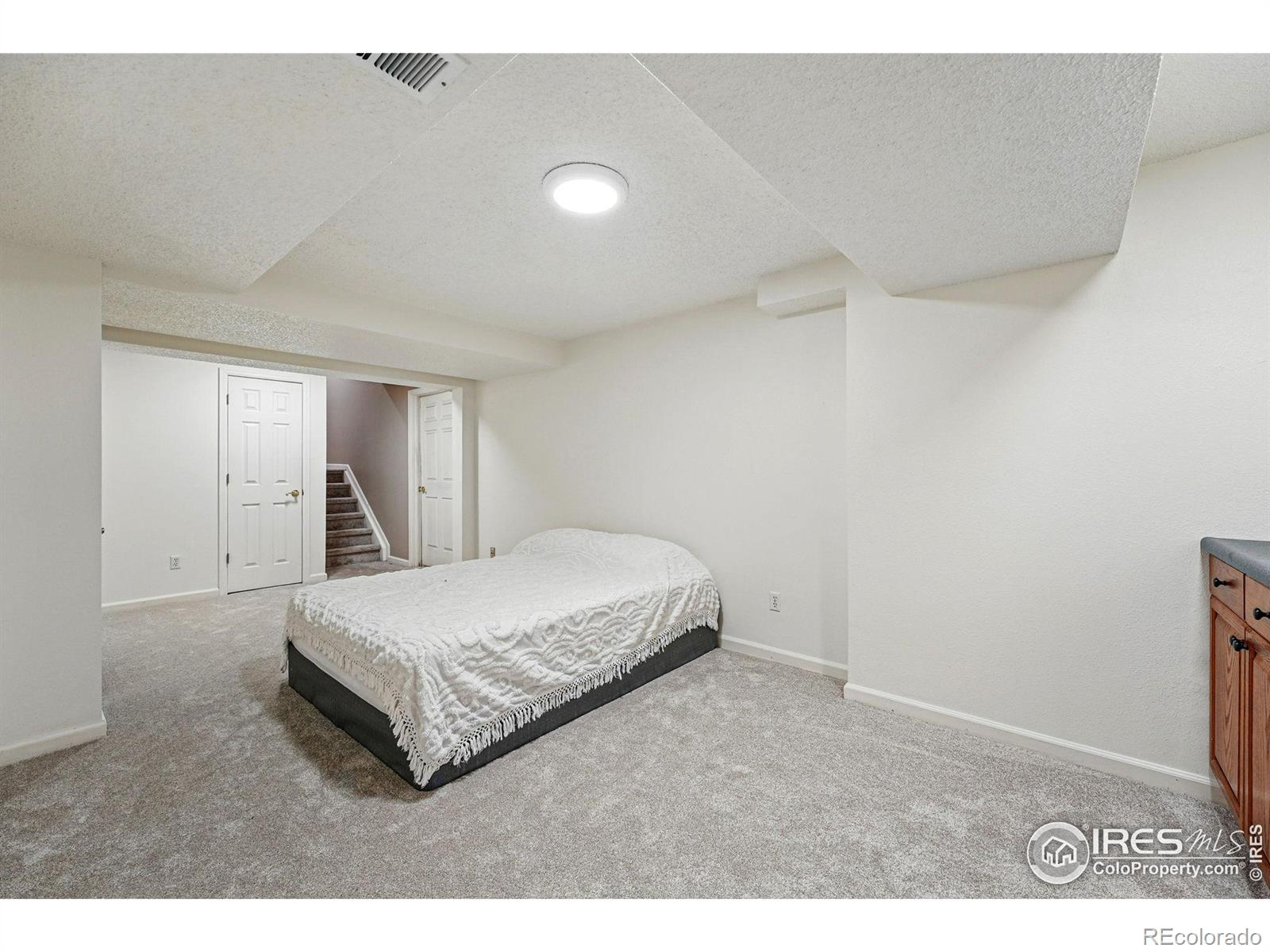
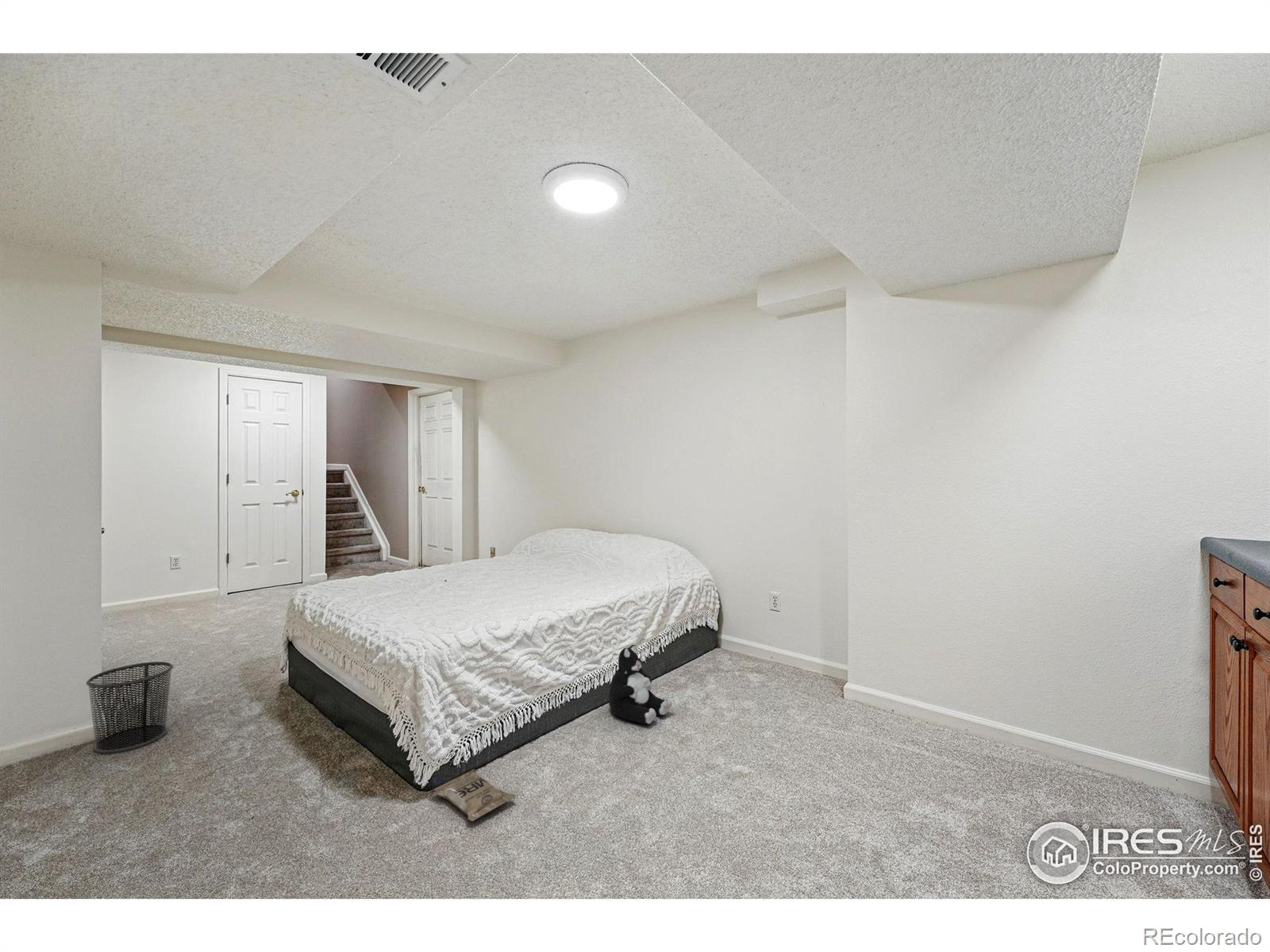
+ waste bin [86,661,174,754]
+ bag [429,769,517,822]
+ plush toy [608,644,673,725]
